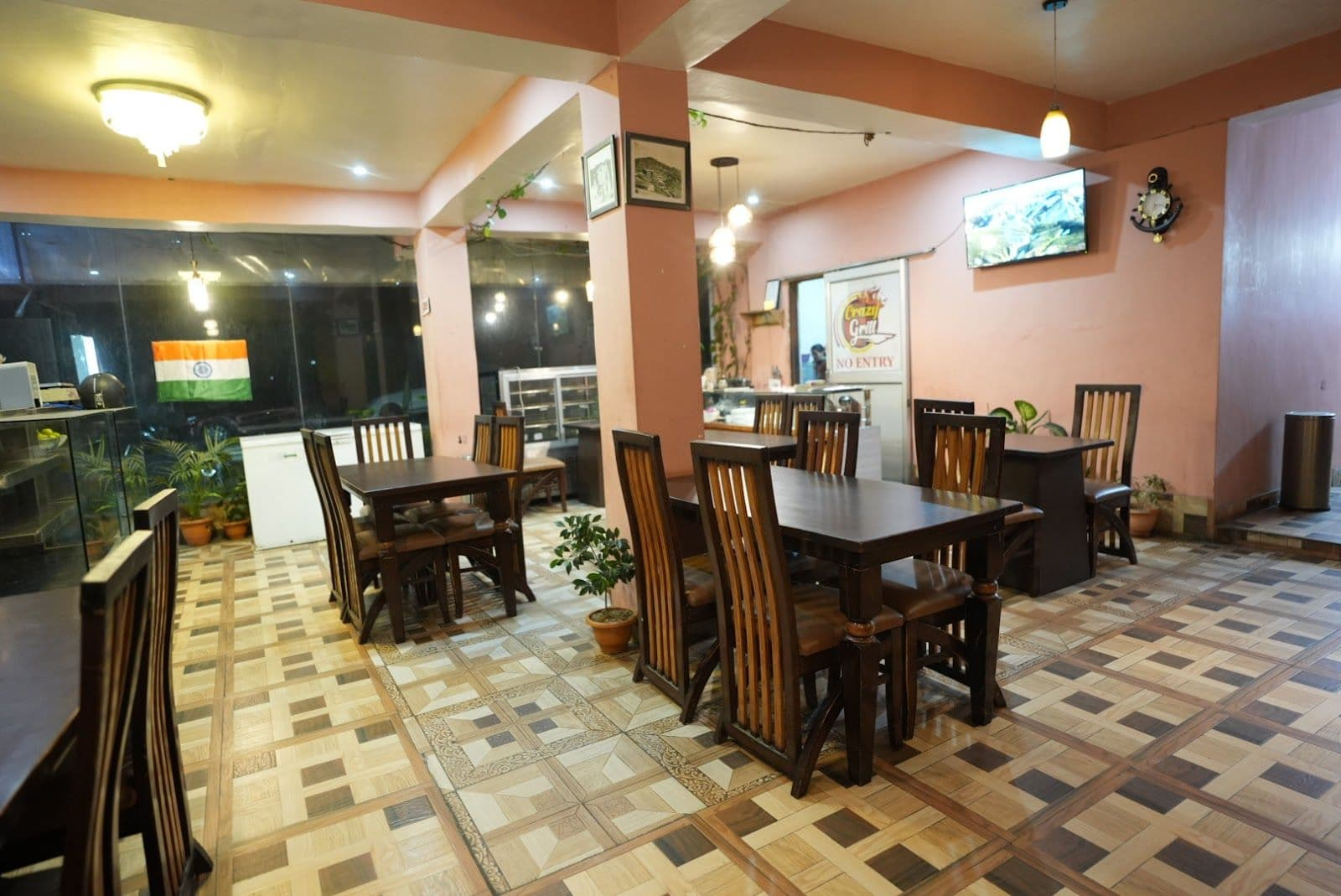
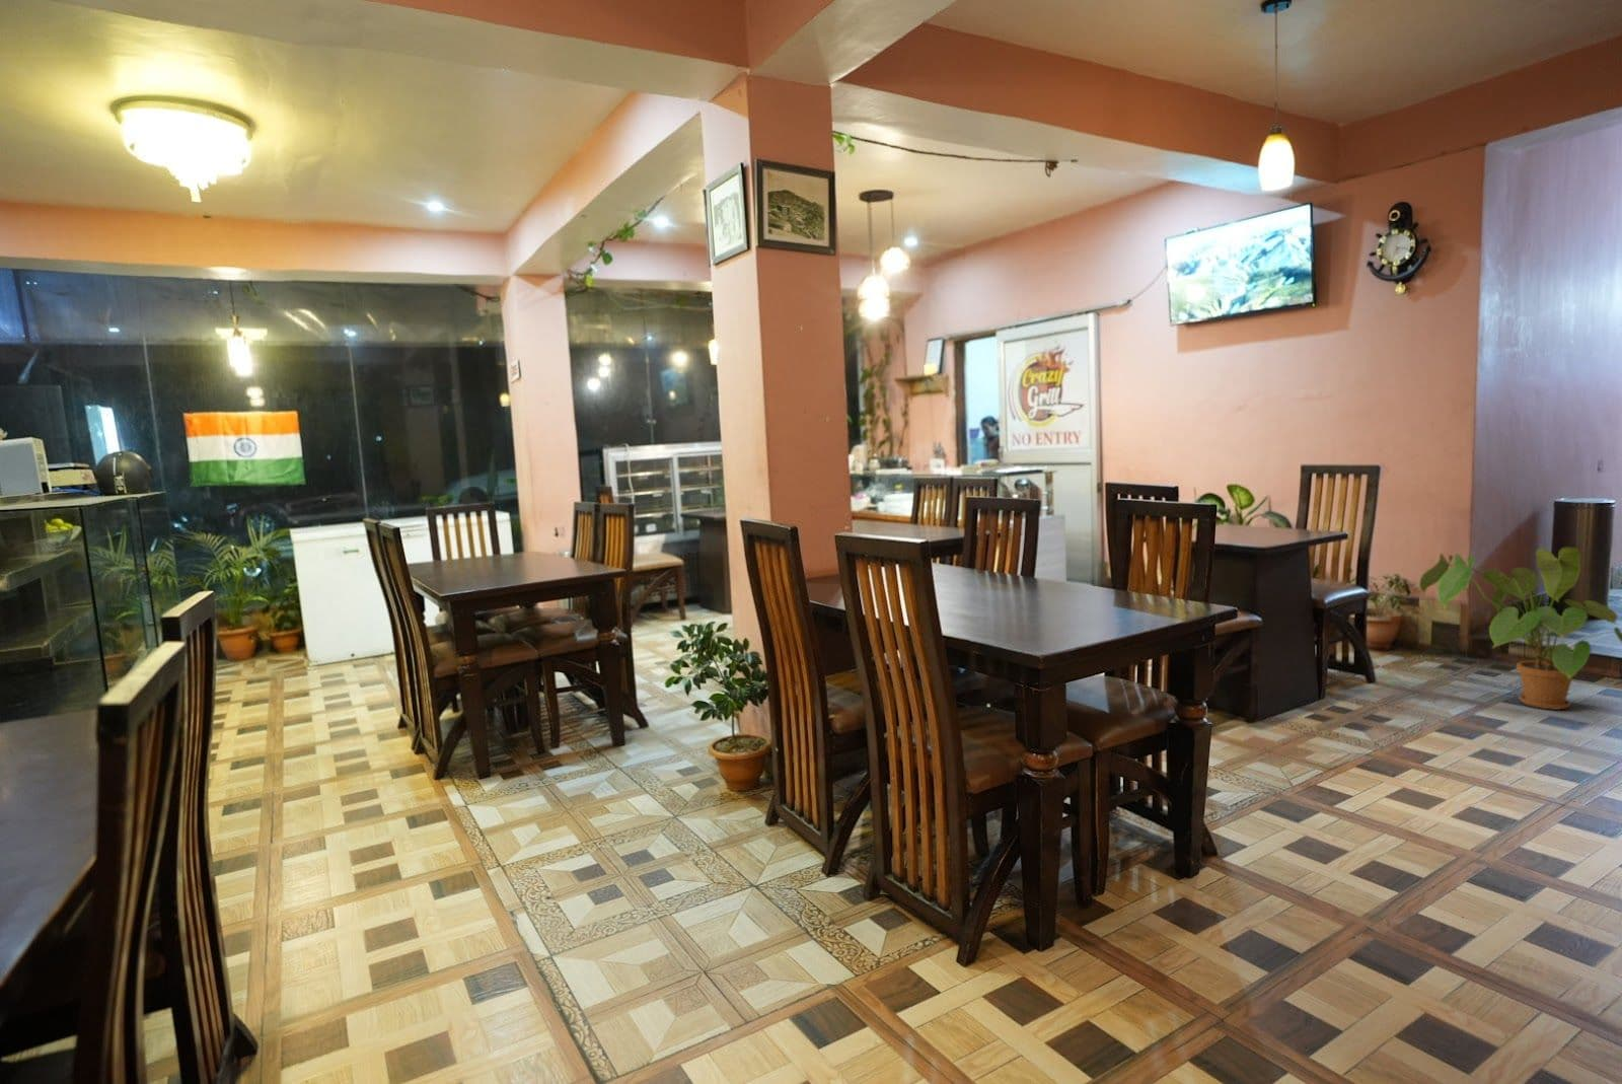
+ house plant [1419,547,1622,711]
